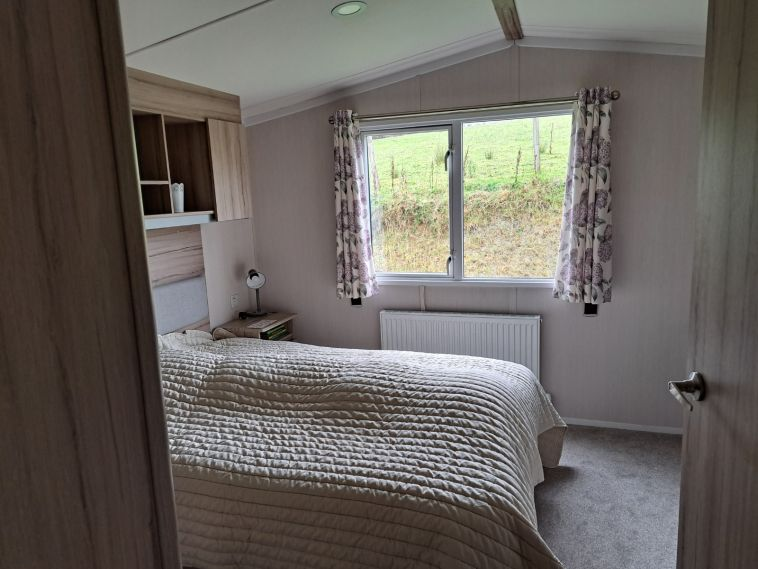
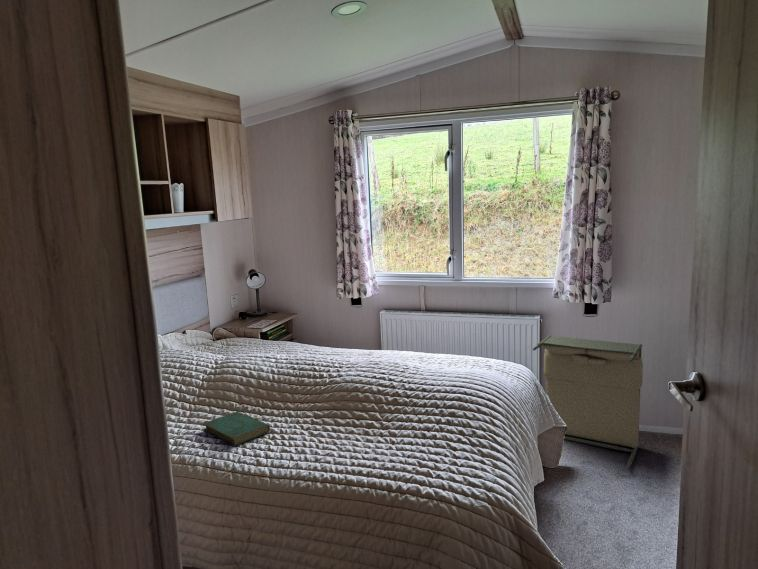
+ laundry hamper [532,334,644,470]
+ book [202,411,271,447]
